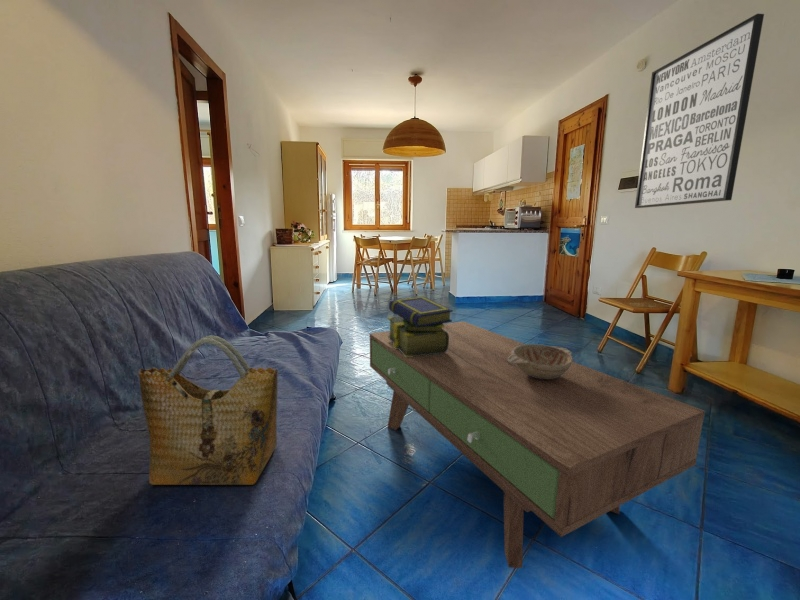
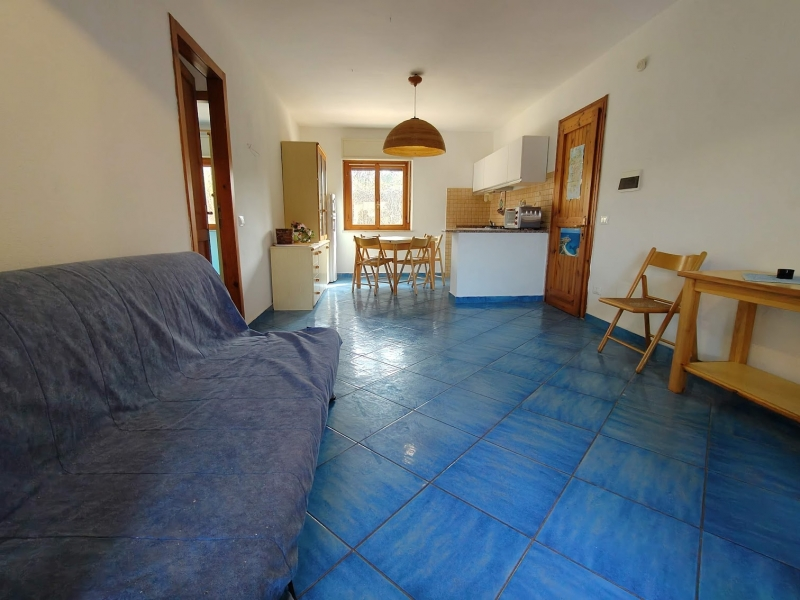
- grocery bag [138,334,278,486]
- coffee table [369,320,706,569]
- decorative bowl [508,343,574,379]
- wall art [634,13,765,209]
- stack of books [387,295,454,357]
